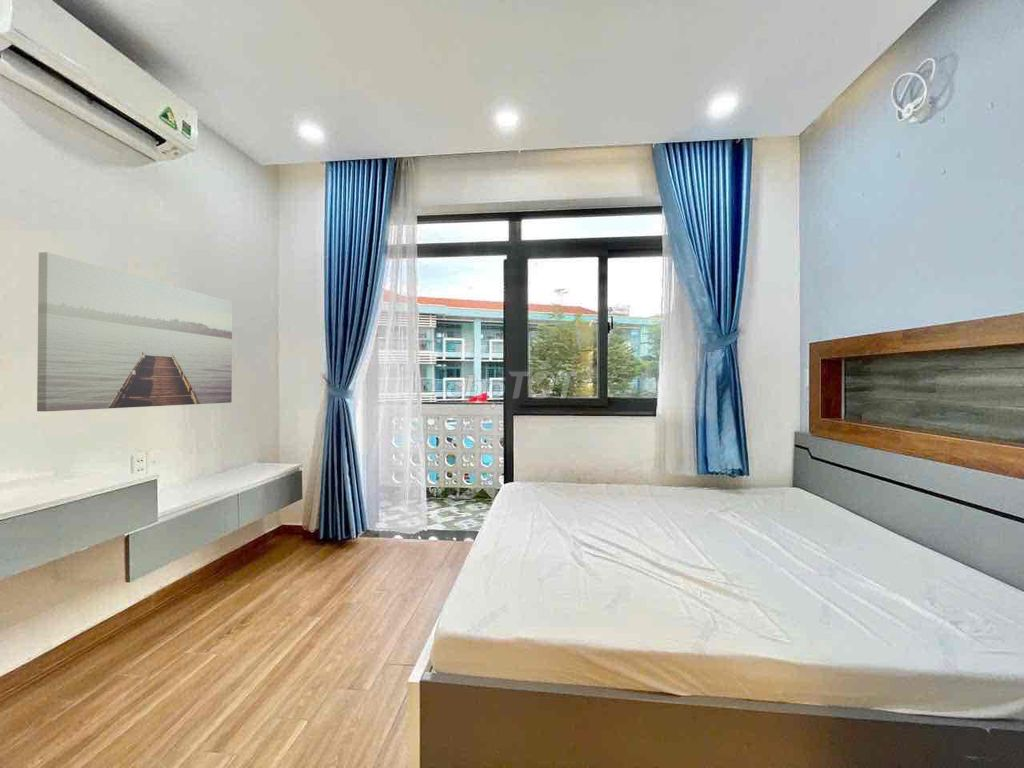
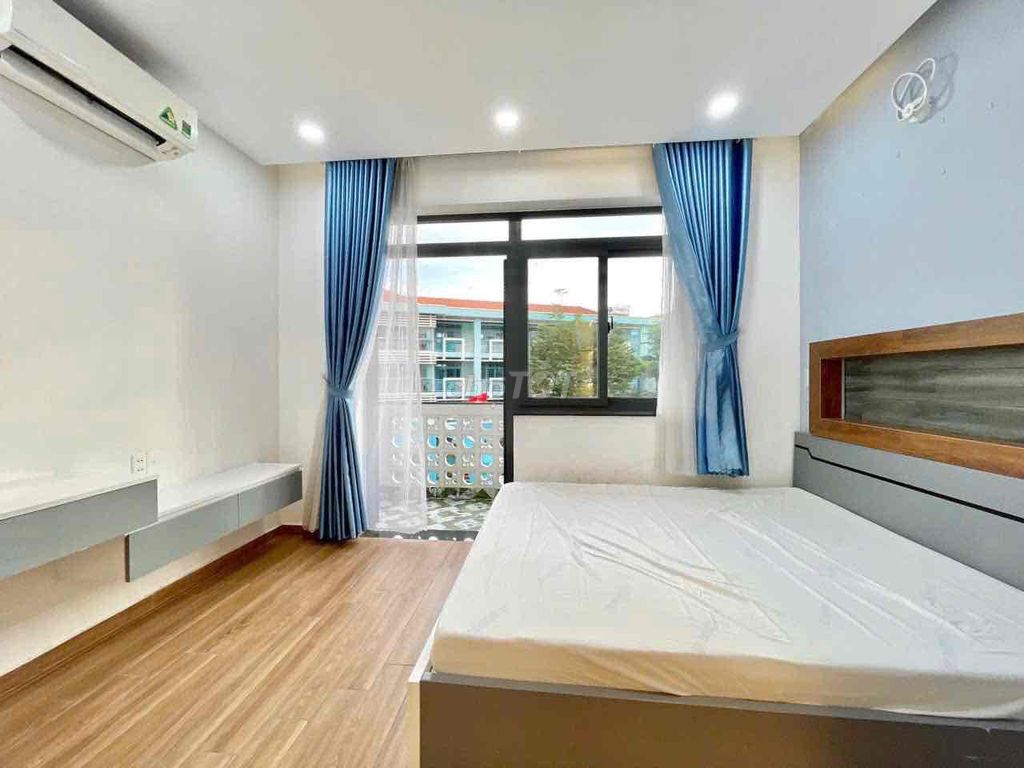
- wall art [36,251,233,412]
